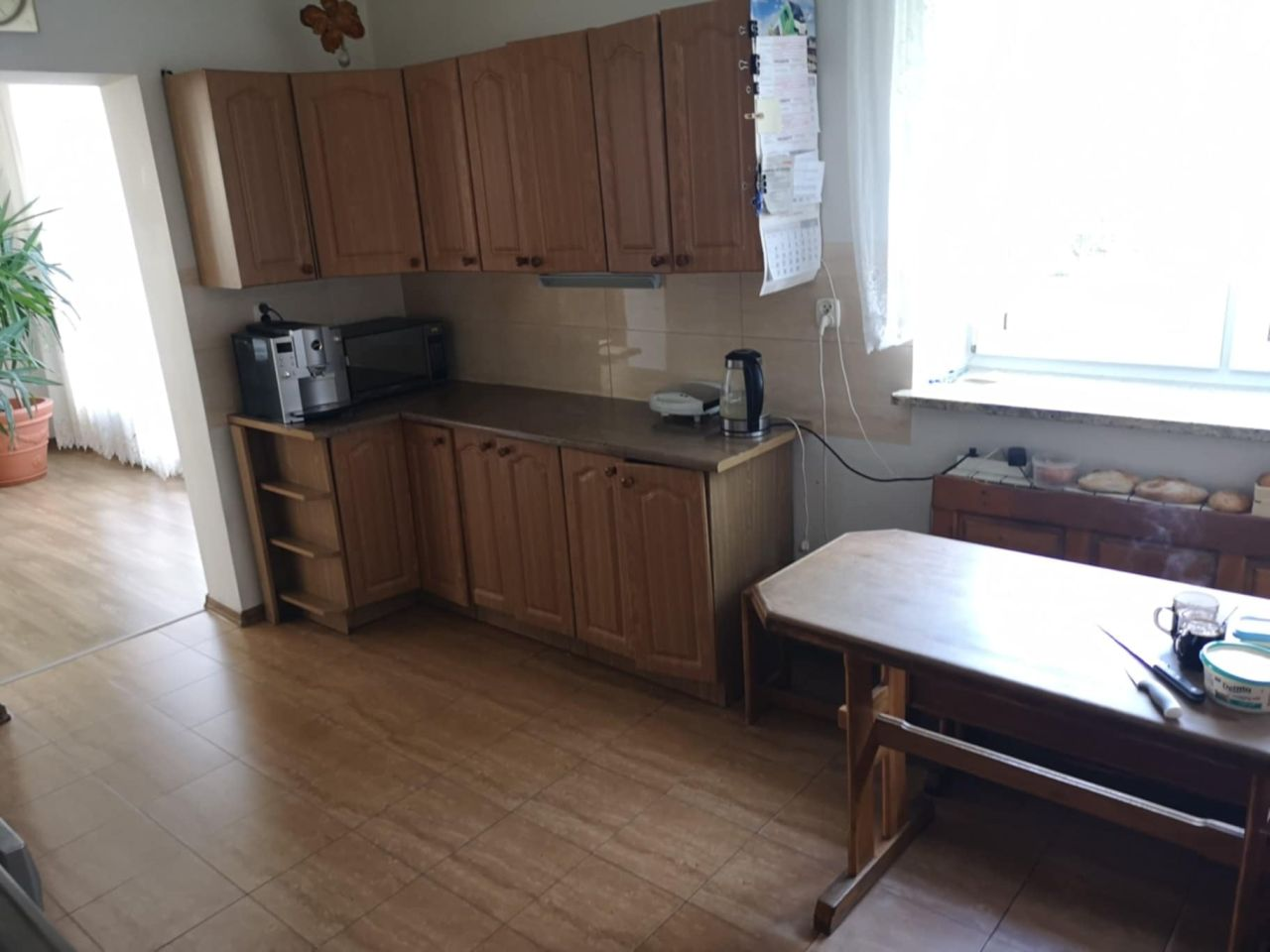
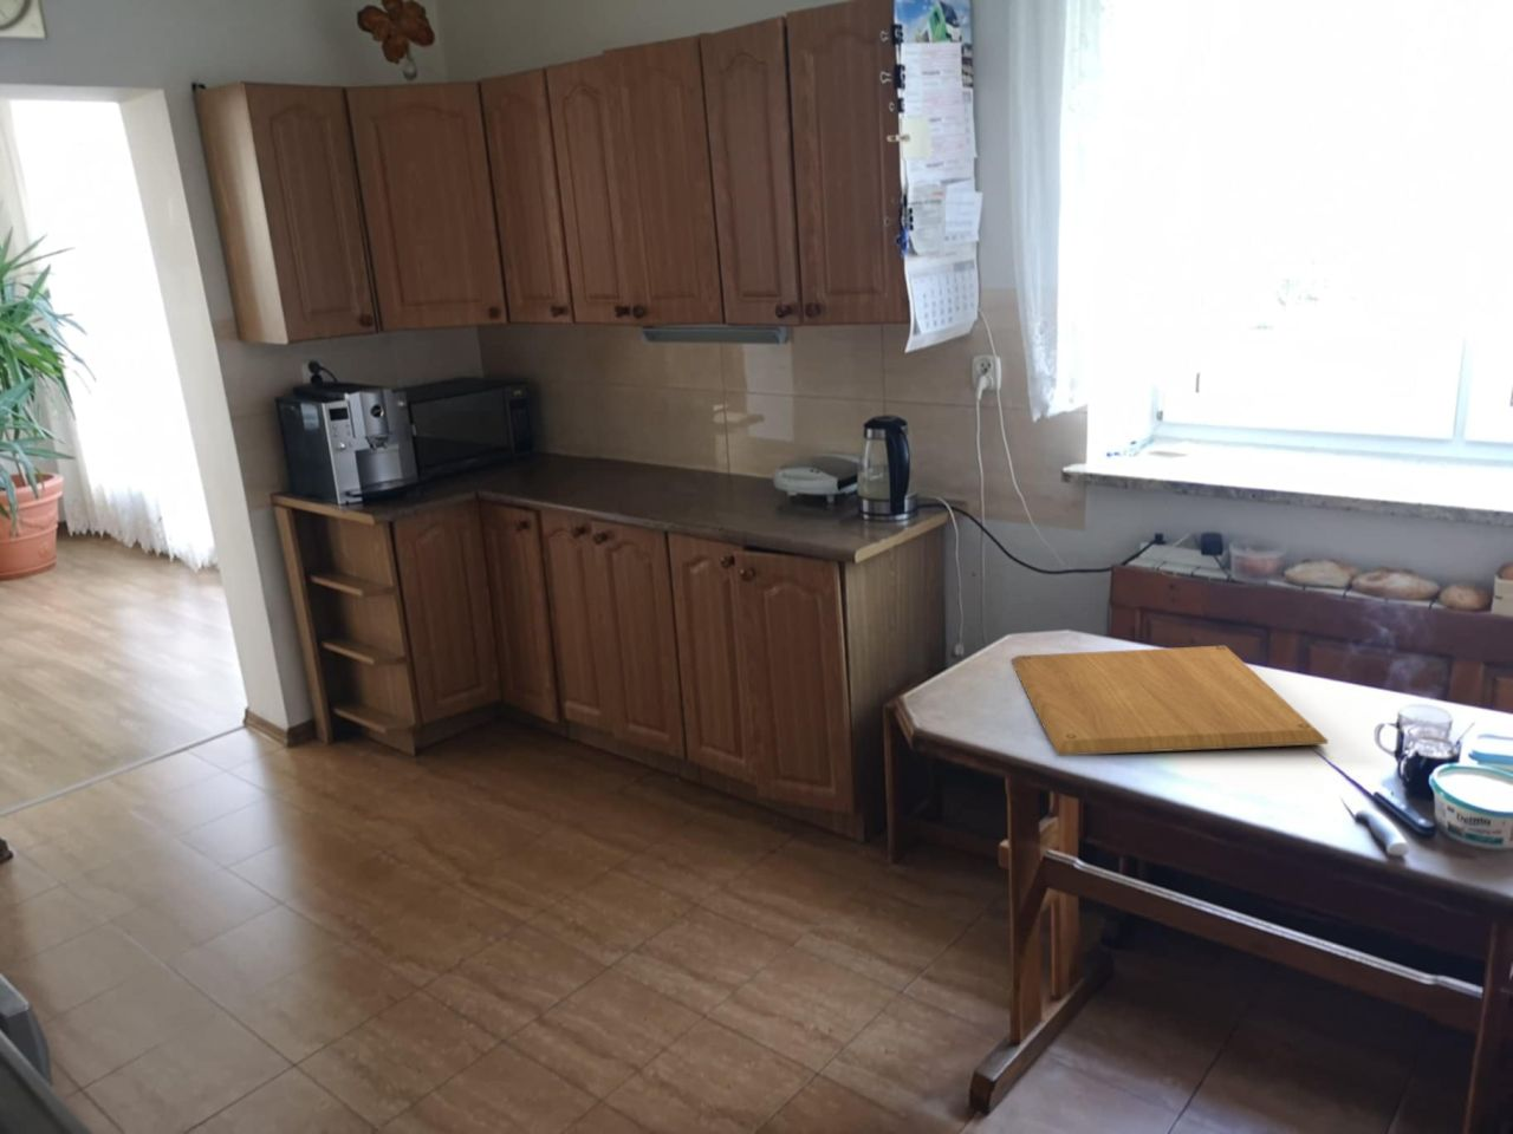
+ chopping board [1009,644,1328,758]
